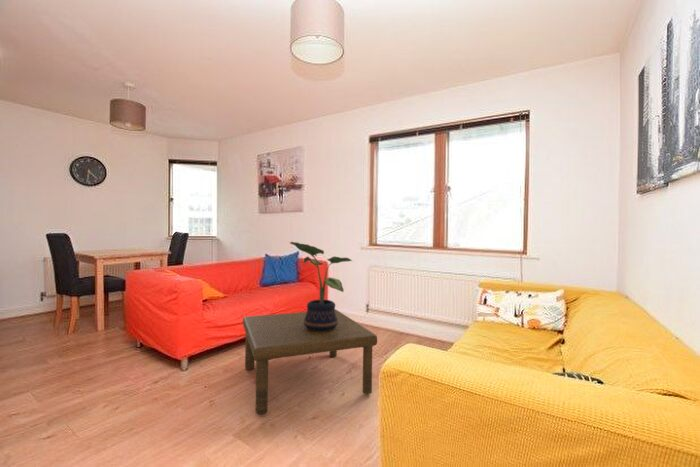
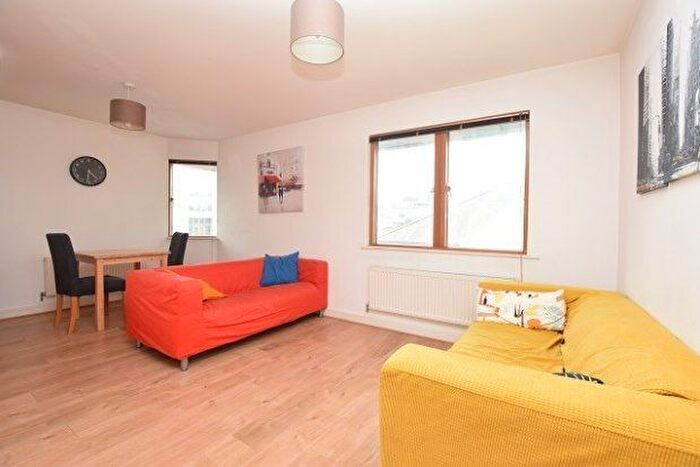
- coffee table [242,309,378,416]
- potted plant [289,241,353,332]
